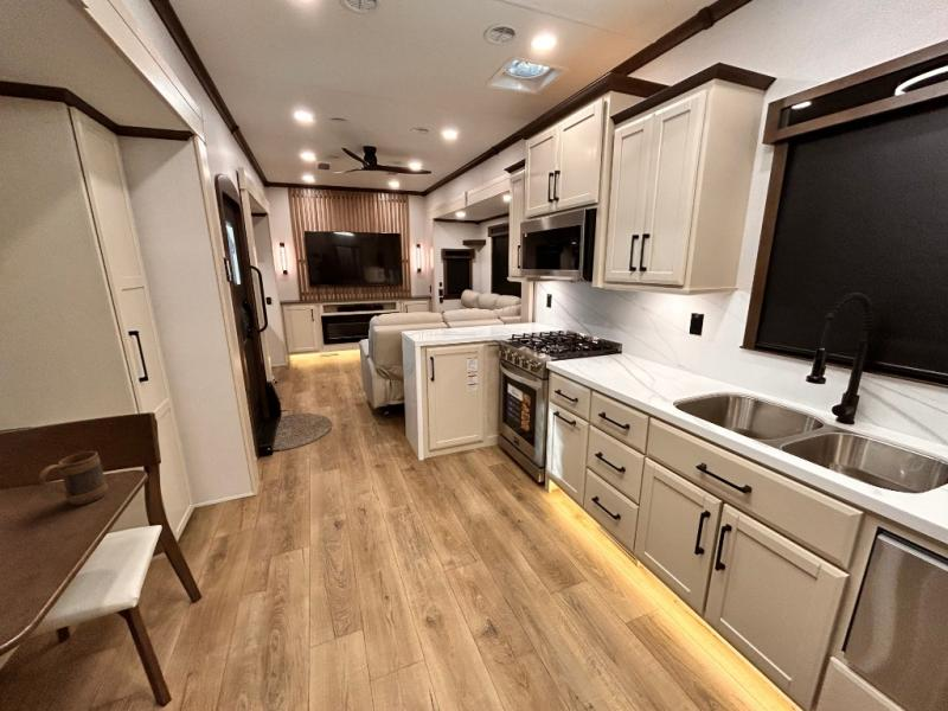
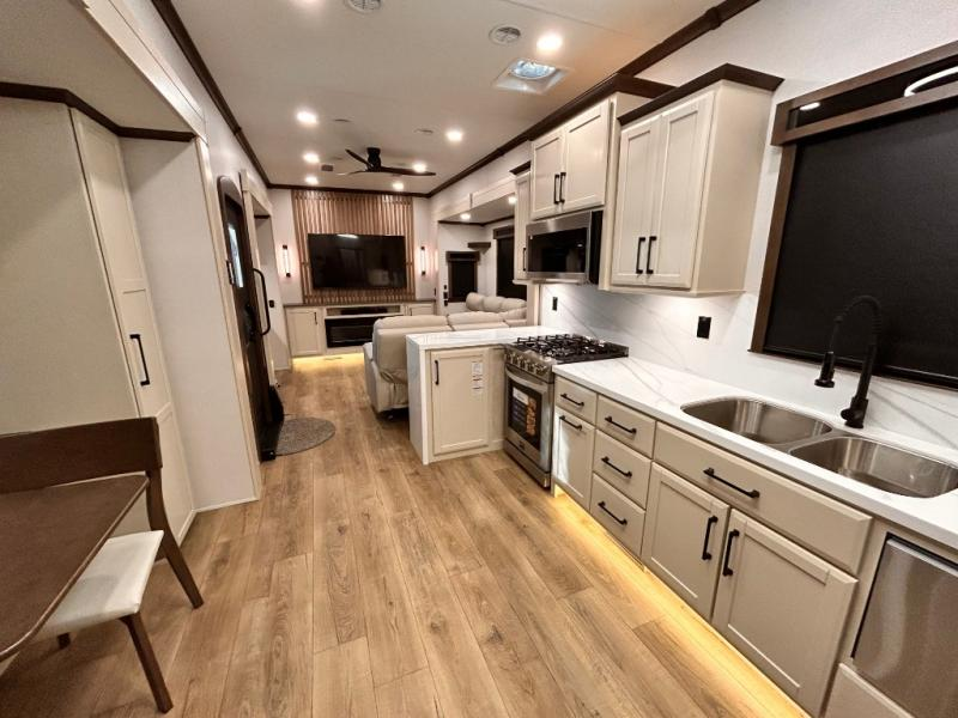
- mug [38,450,109,506]
